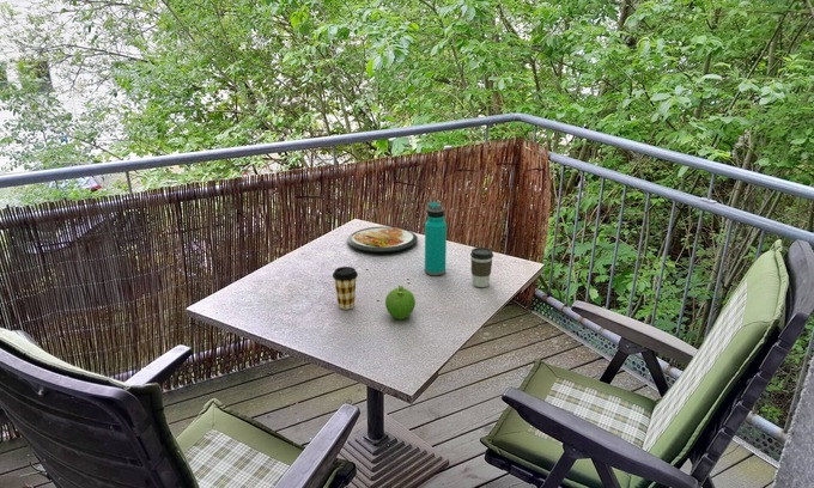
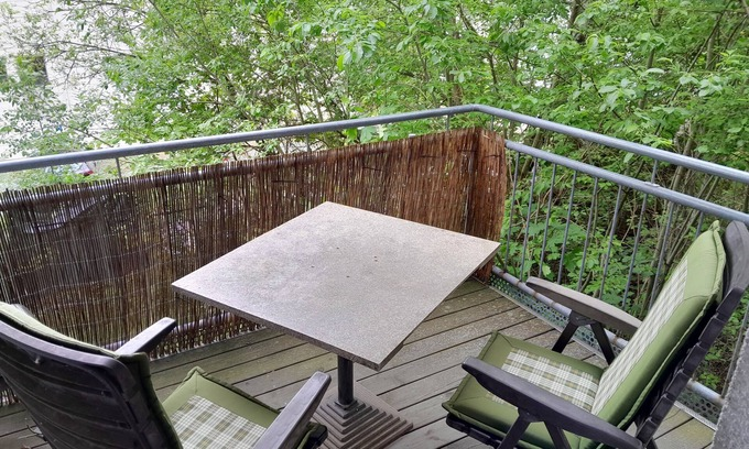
- coffee cup [332,266,359,311]
- dish [346,226,419,254]
- water bottle [424,201,448,276]
- fruit [384,285,417,321]
- coffee cup [469,246,494,288]
